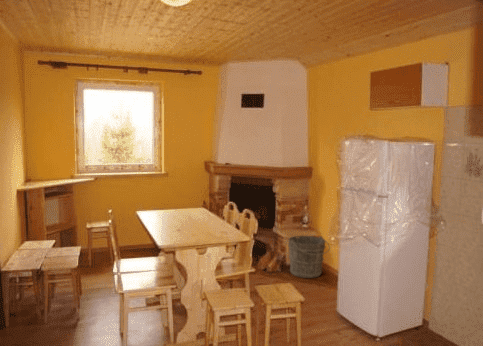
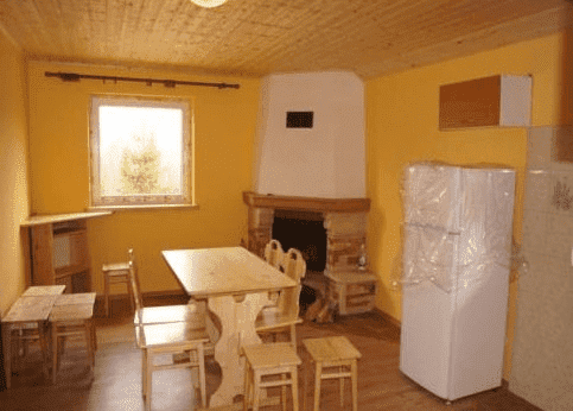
- bucket [287,235,331,279]
